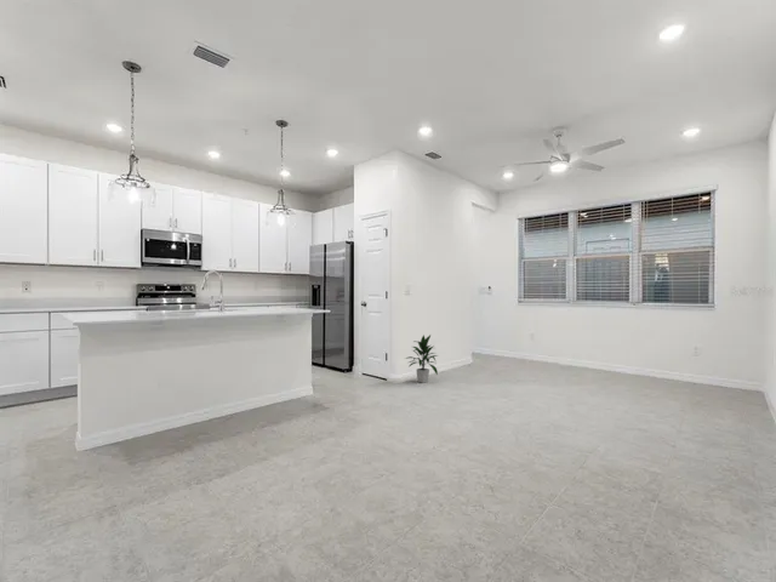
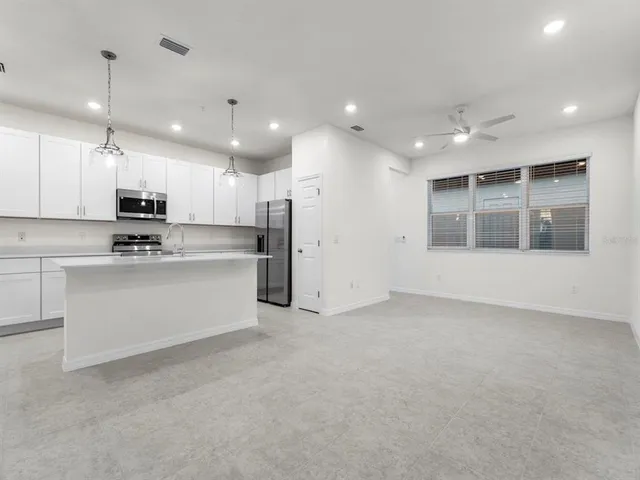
- indoor plant [405,333,439,384]
